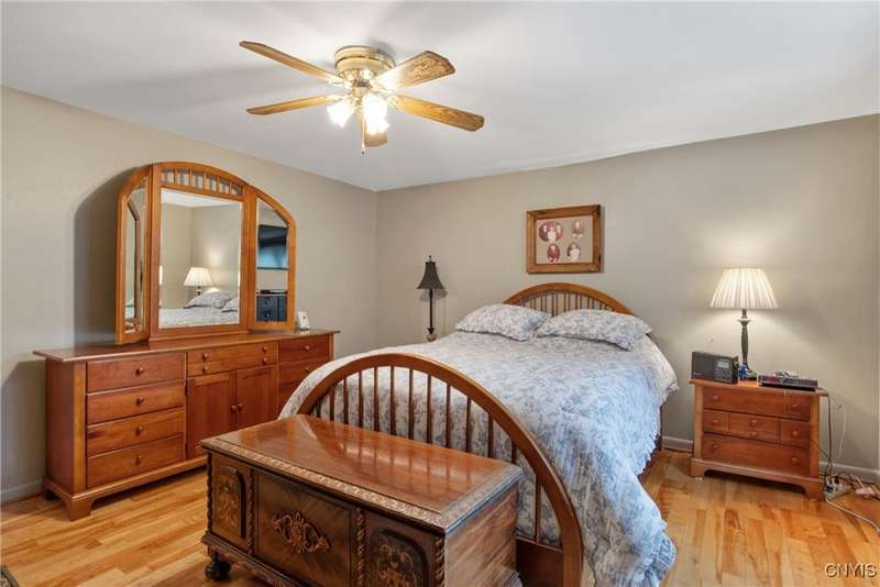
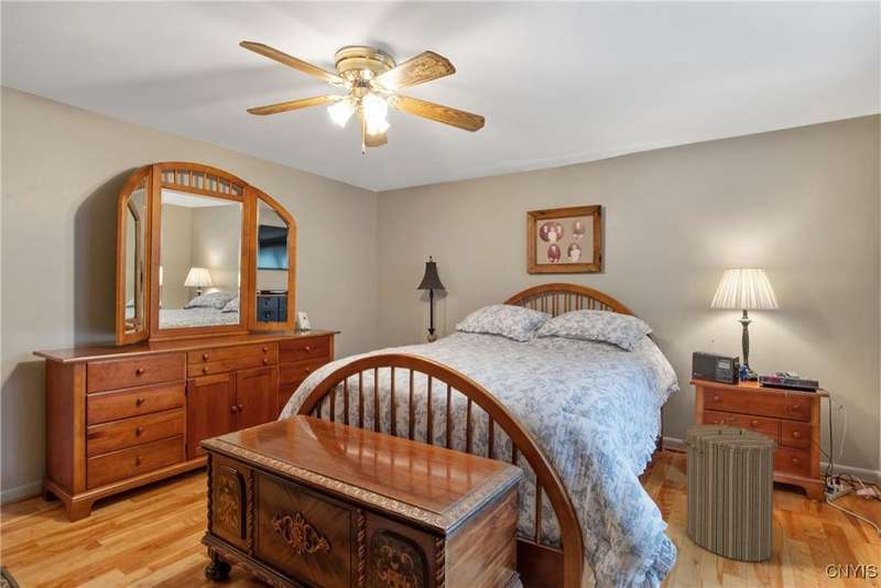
+ laundry hamper [682,417,779,563]
